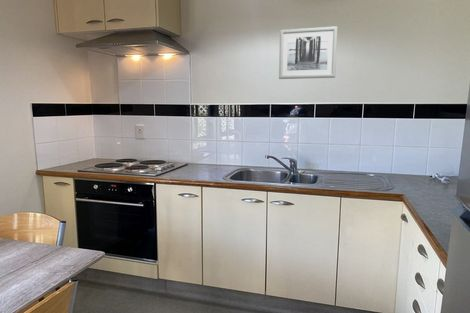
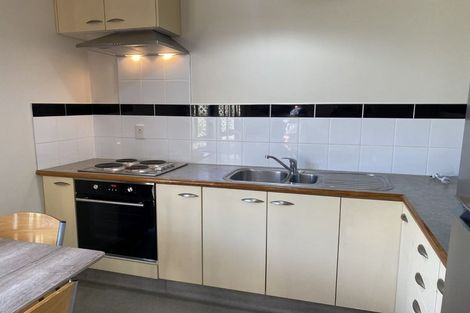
- wall art [278,25,338,80]
